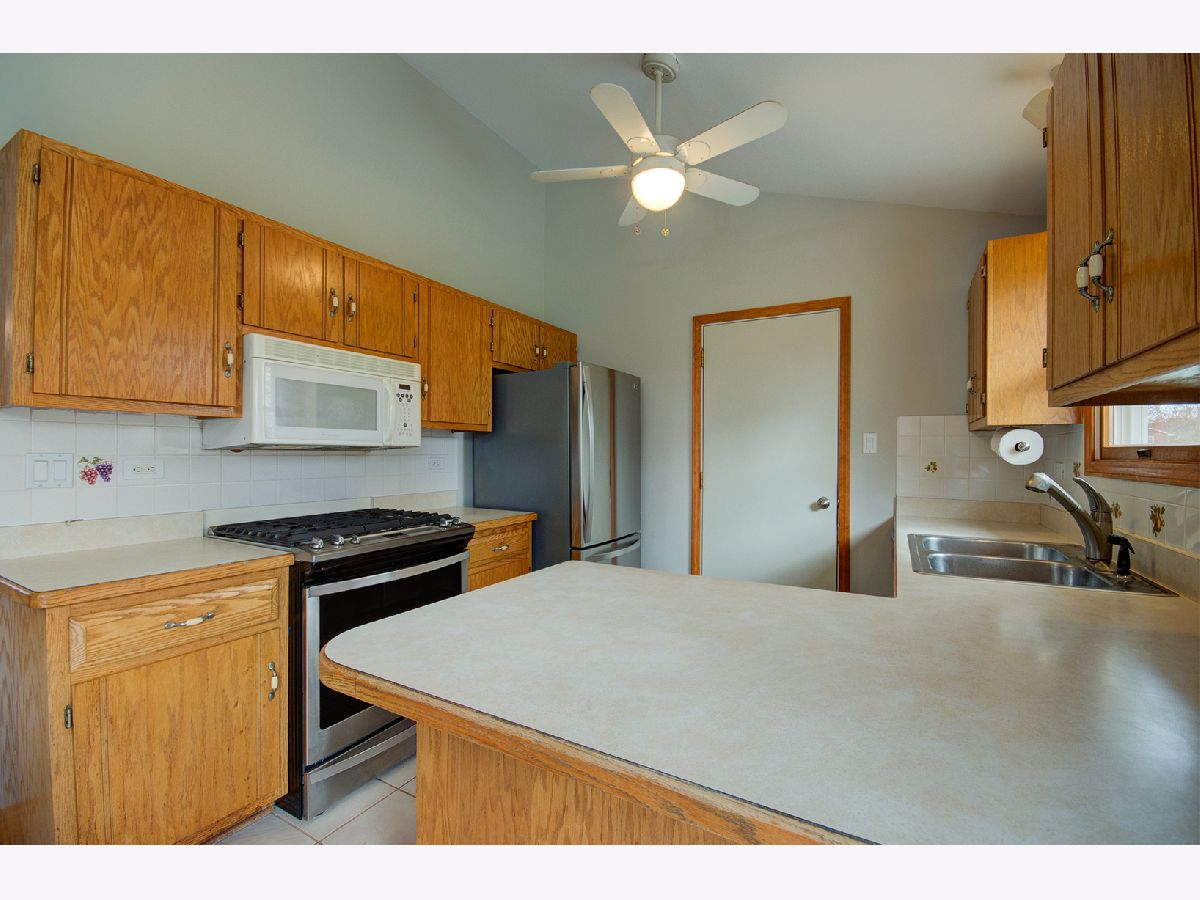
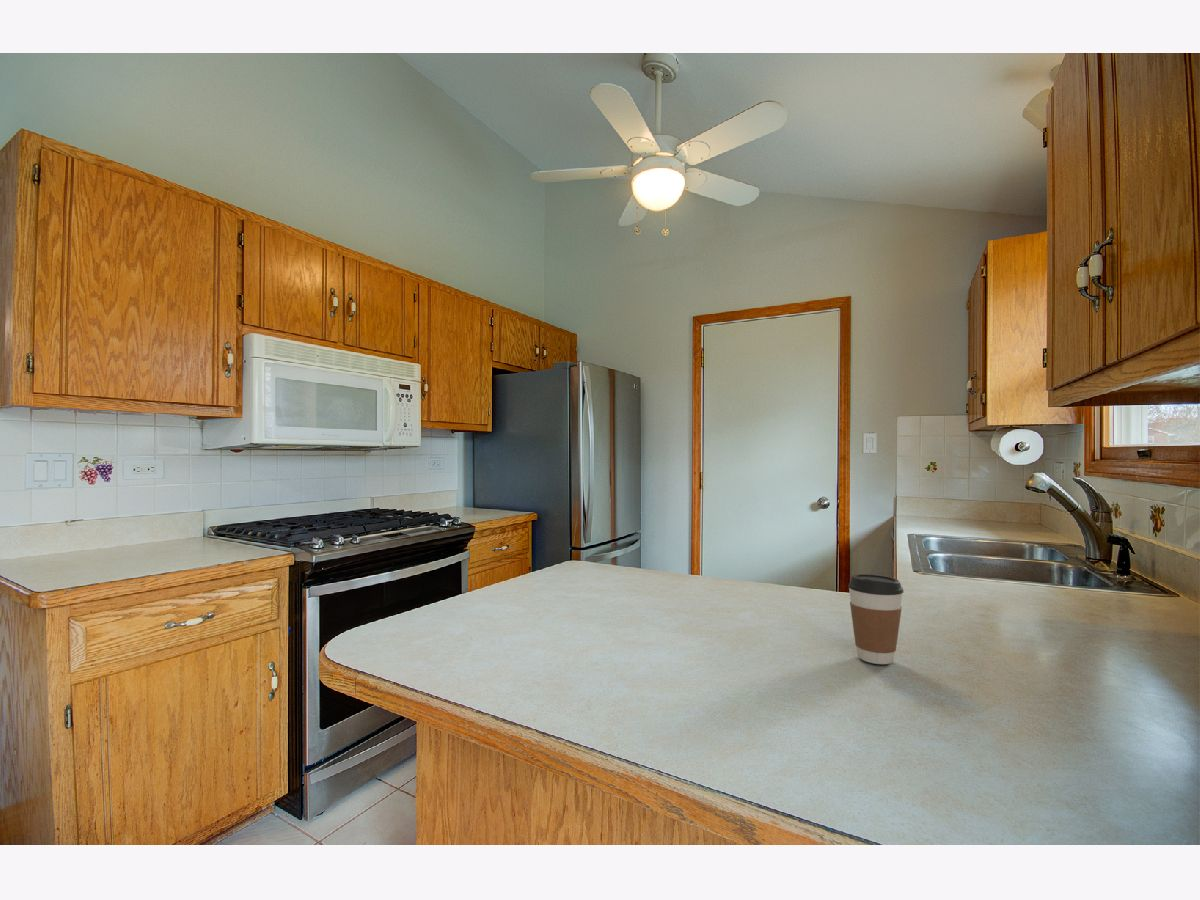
+ coffee cup [847,573,905,665]
